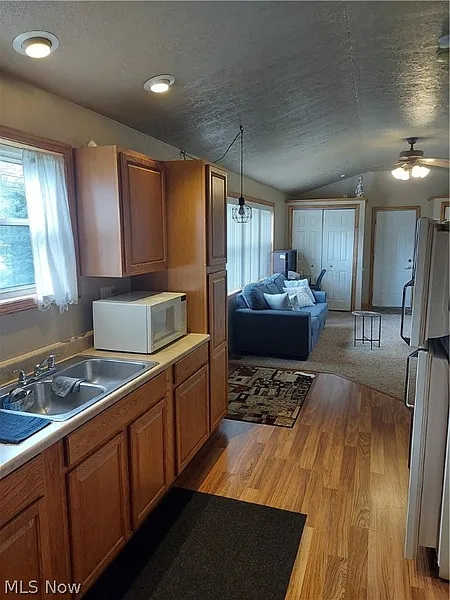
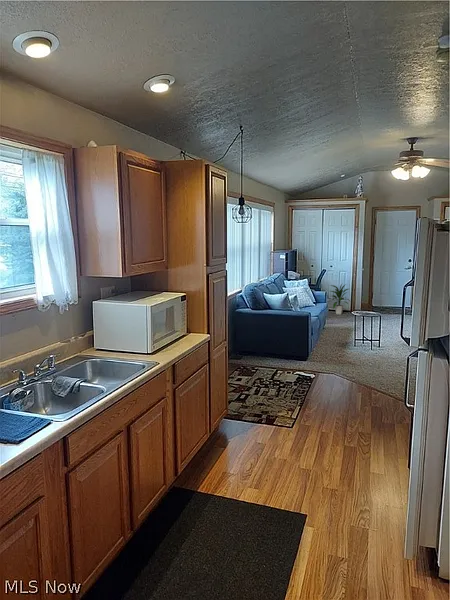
+ indoor plant [327,282,351,315]
